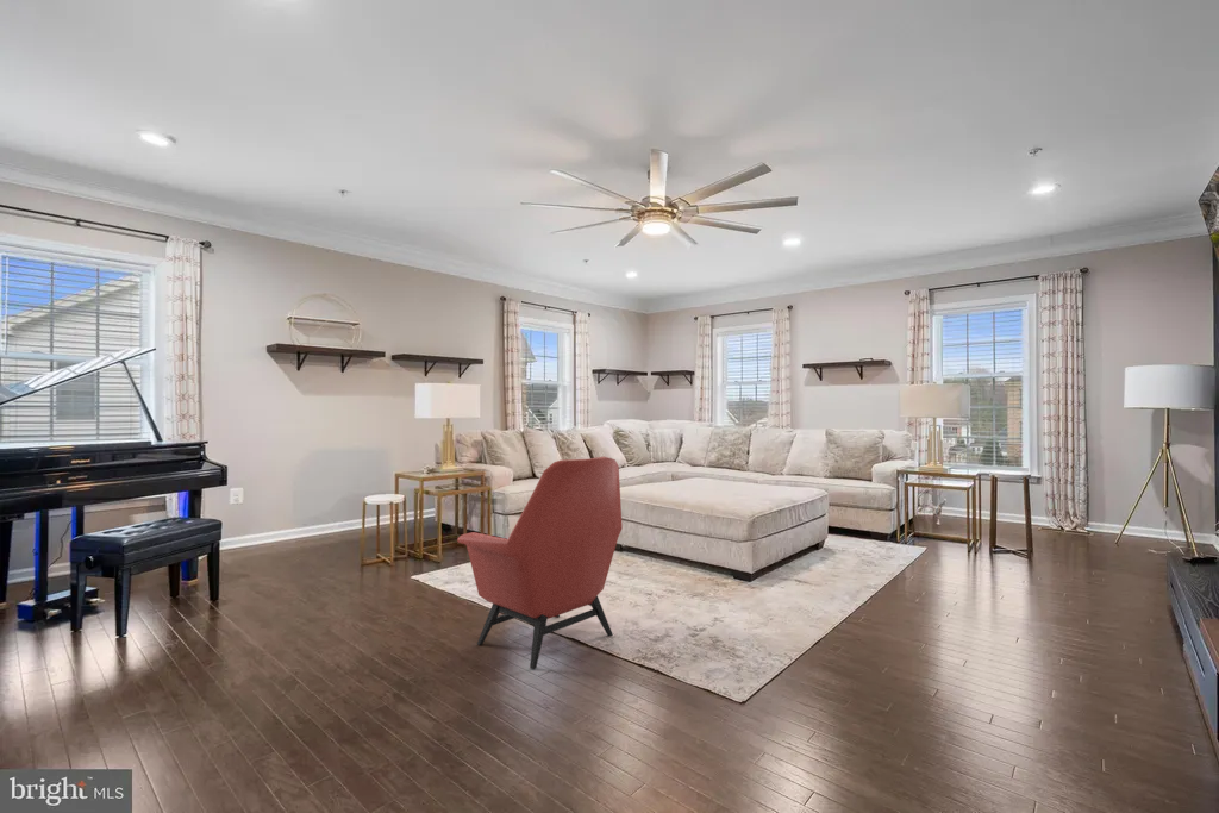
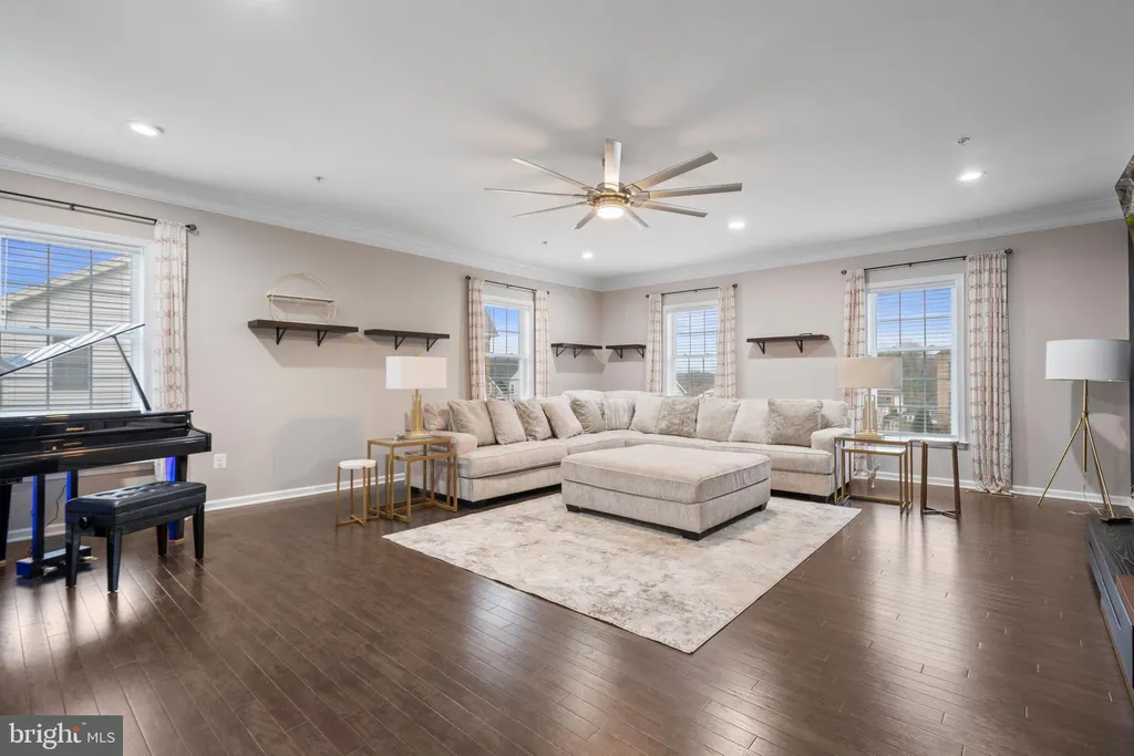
- armchair [456,456,624,670]
